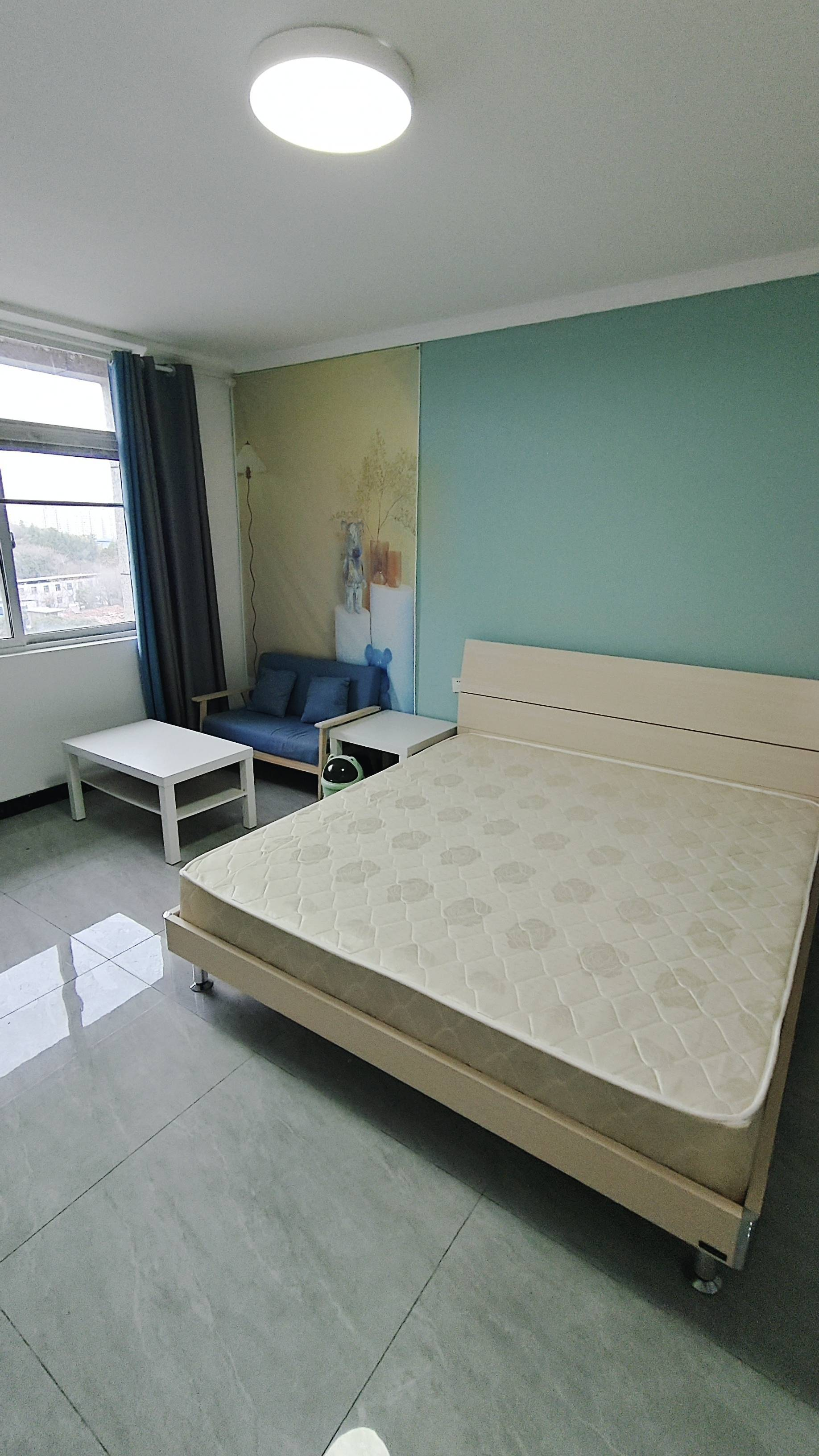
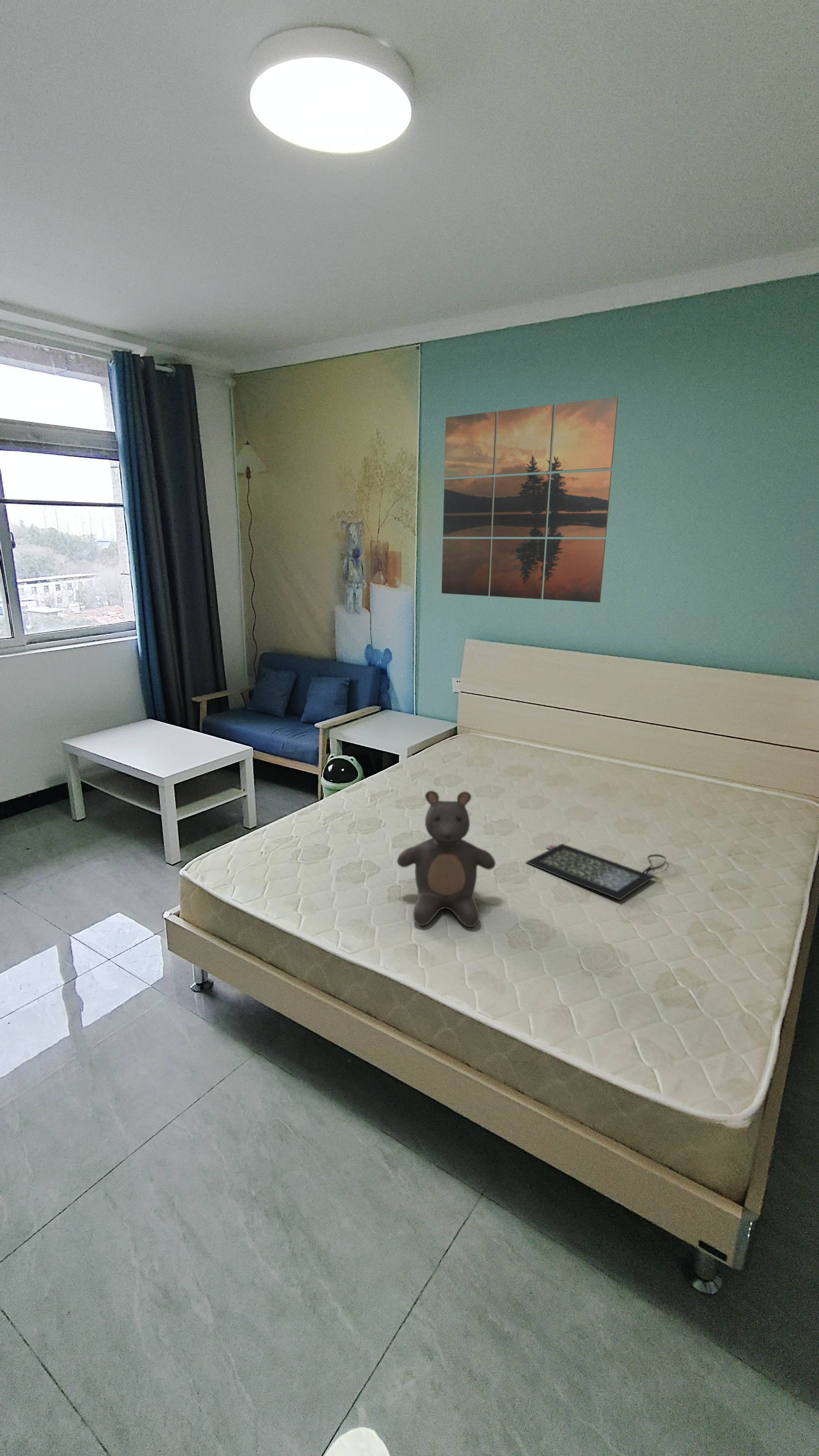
+ teddy bear [397,790,496,927]
+ clutch bag [525,844,666,901]
+ wall art [441,397,619,603]
